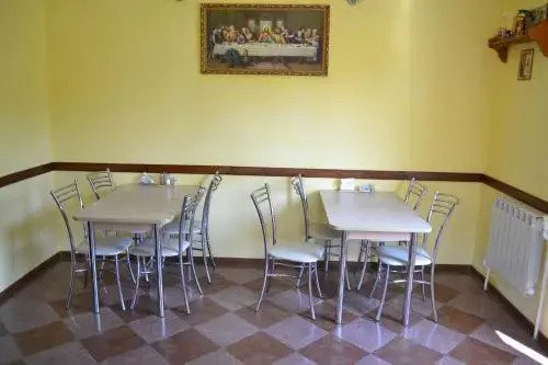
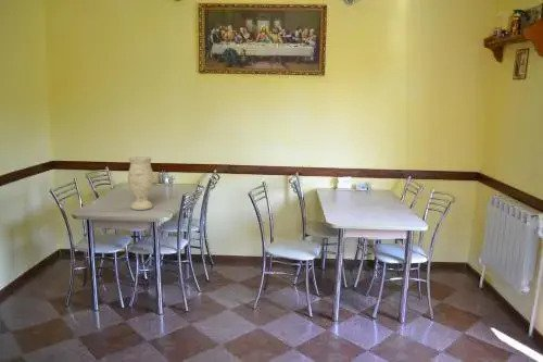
+ vase [127,155,155,211]
